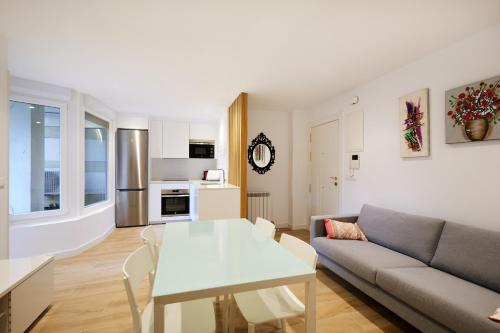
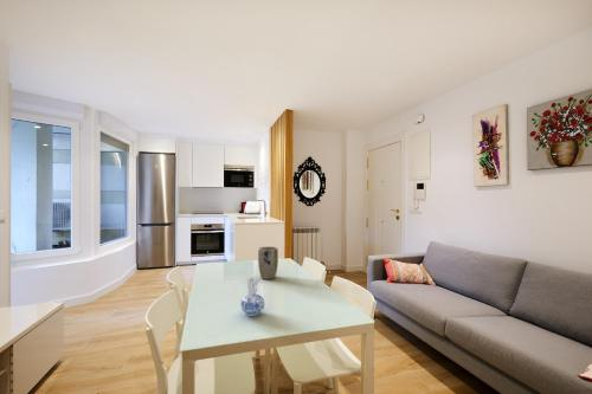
+ plant pot [257,245,279,280]
+ ceramic pitcher [240,276,265,317]
